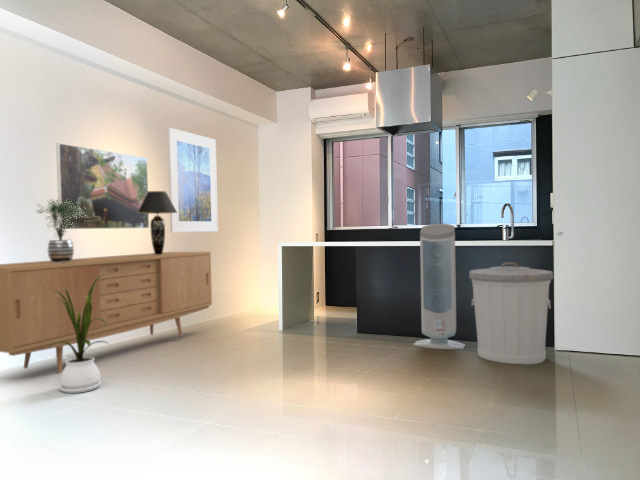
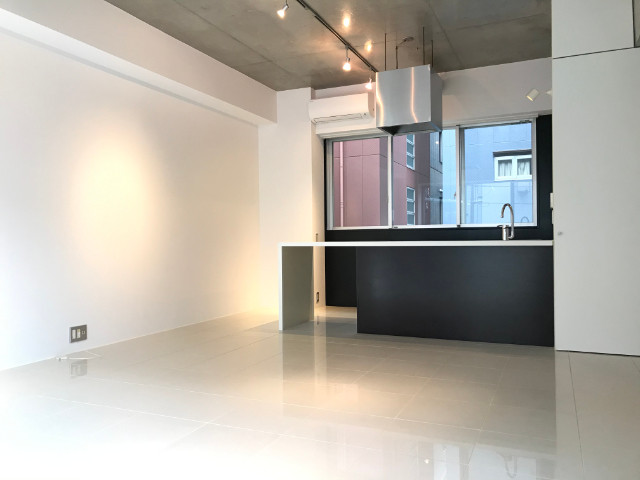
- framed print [55,142,150,230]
- sideboard [0,251,213,374]
- trash can [468,261,554,366]
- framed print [167,127,219,233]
- house plant [47,272,111,394]
- table lamp [137,190,178,255]
- air purifier [412,223,466,350]
- potted plant [36,197,86,263]
